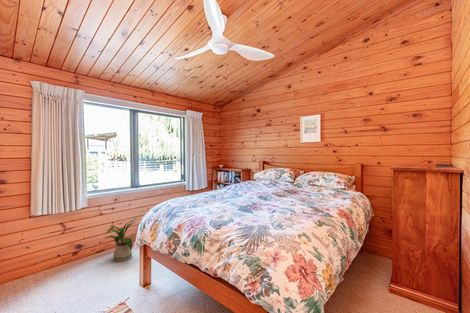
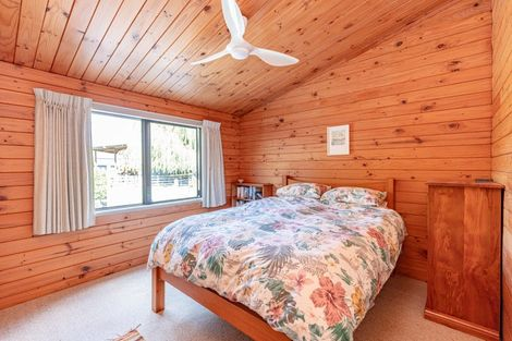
- house plant [99,220,139,262]
